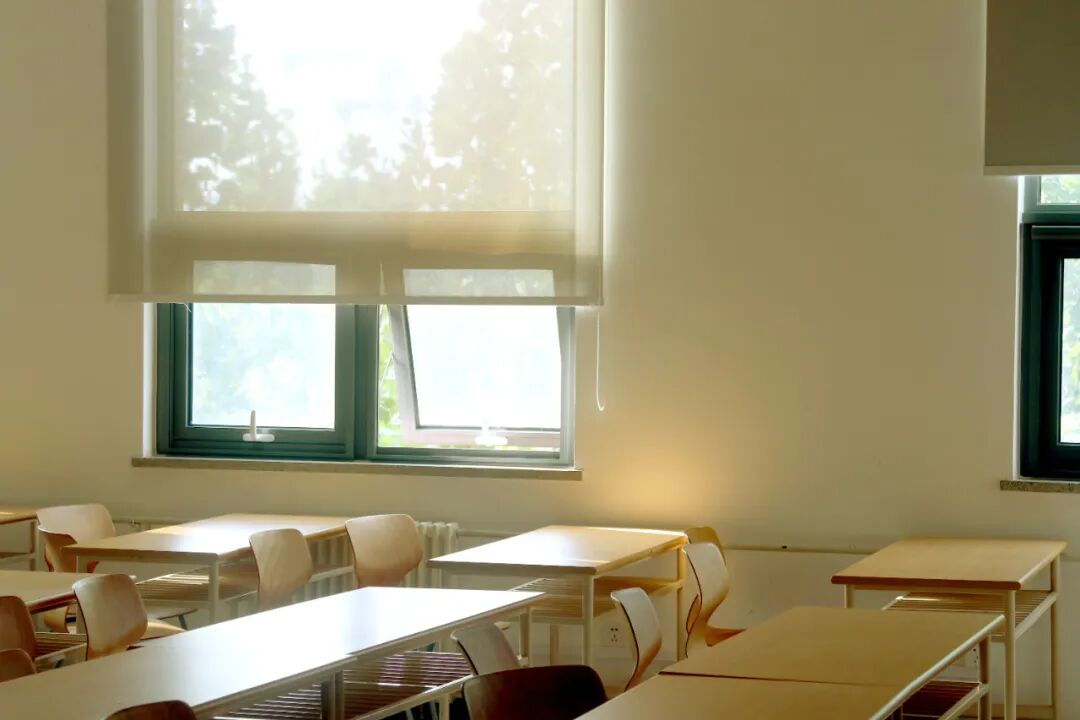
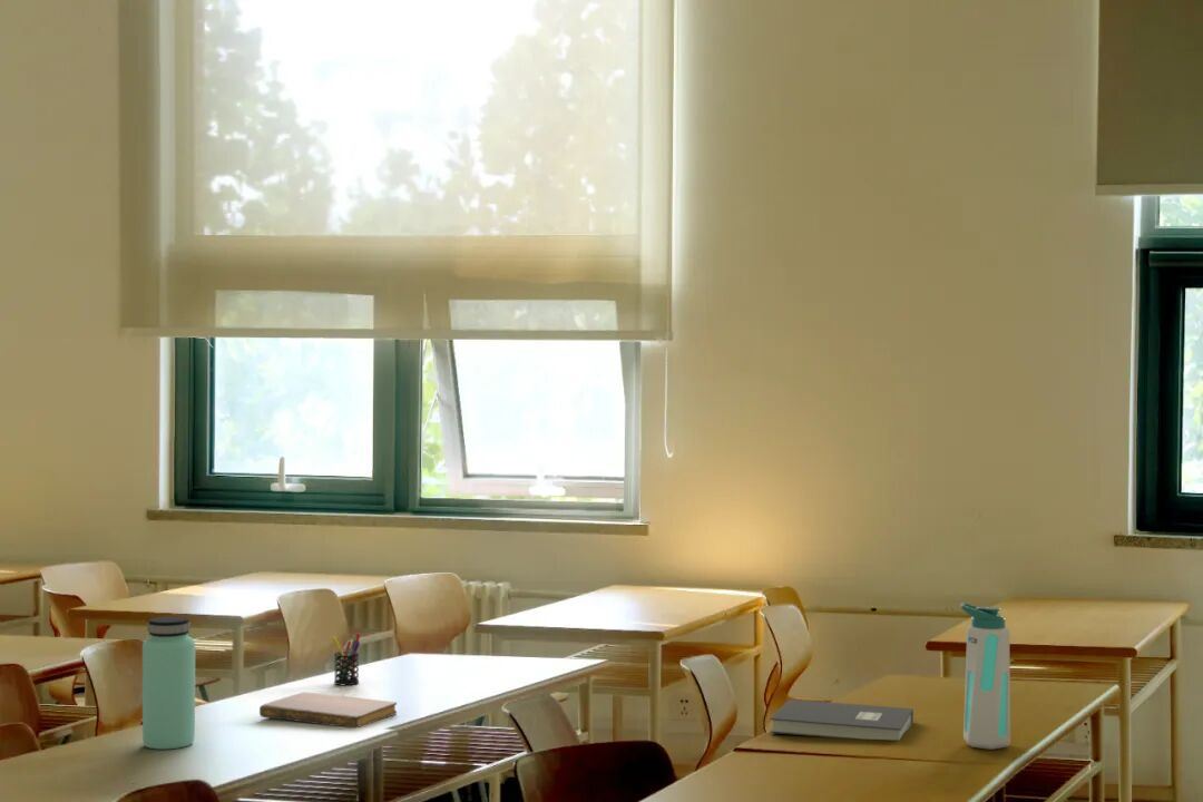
+ water bottle [959,602,1011,751]
+ book [769,698,915,741]
+ notebook [258,692,398,728]
+ bottle [141,616,196,751]
+ pen holder [331,632,361,686]
